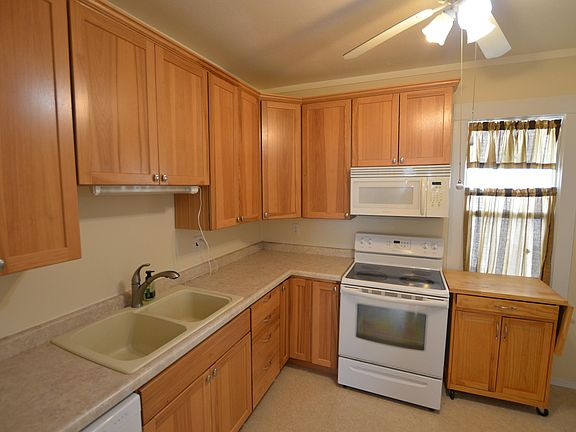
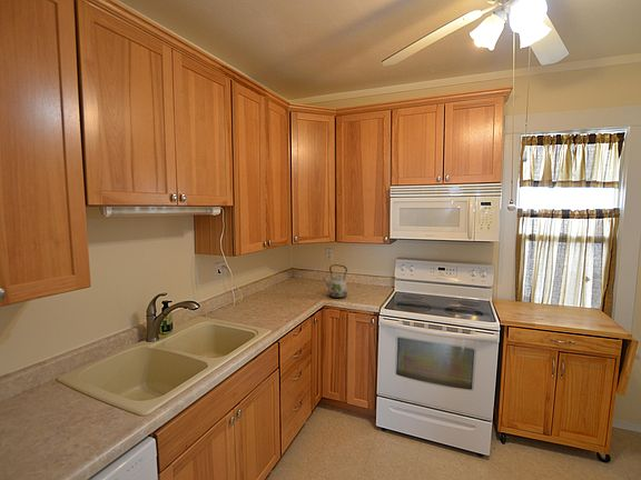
+ kettle [322,263,348,299]
